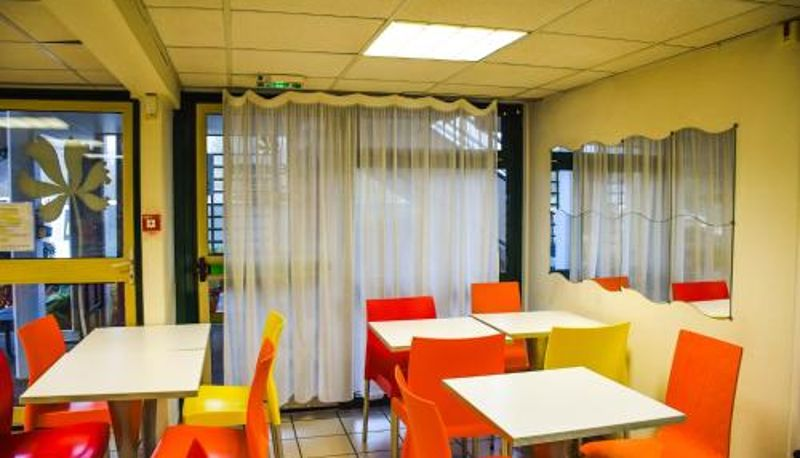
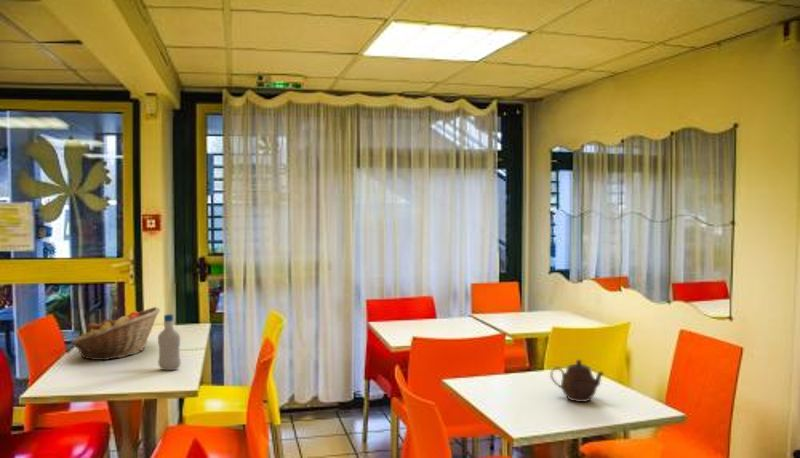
+ fruit basket [70,306,161,361]
+ teapot [549,359,605,403]
+ bottle [157,313,182,371]
